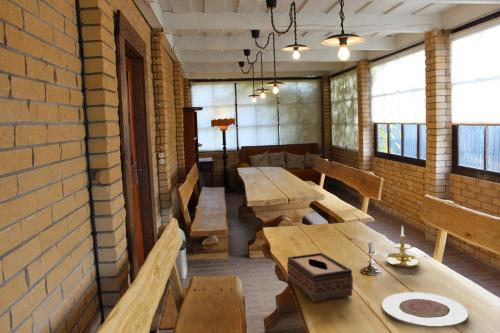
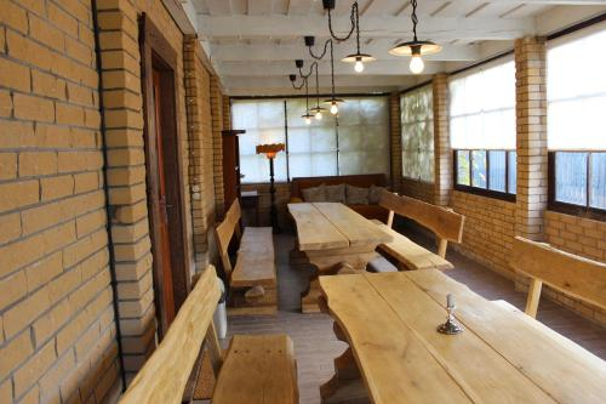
- candle holder [384,225,421,268]
- tissue box [286,252,354,303]
- plate [381,291,469,329]
